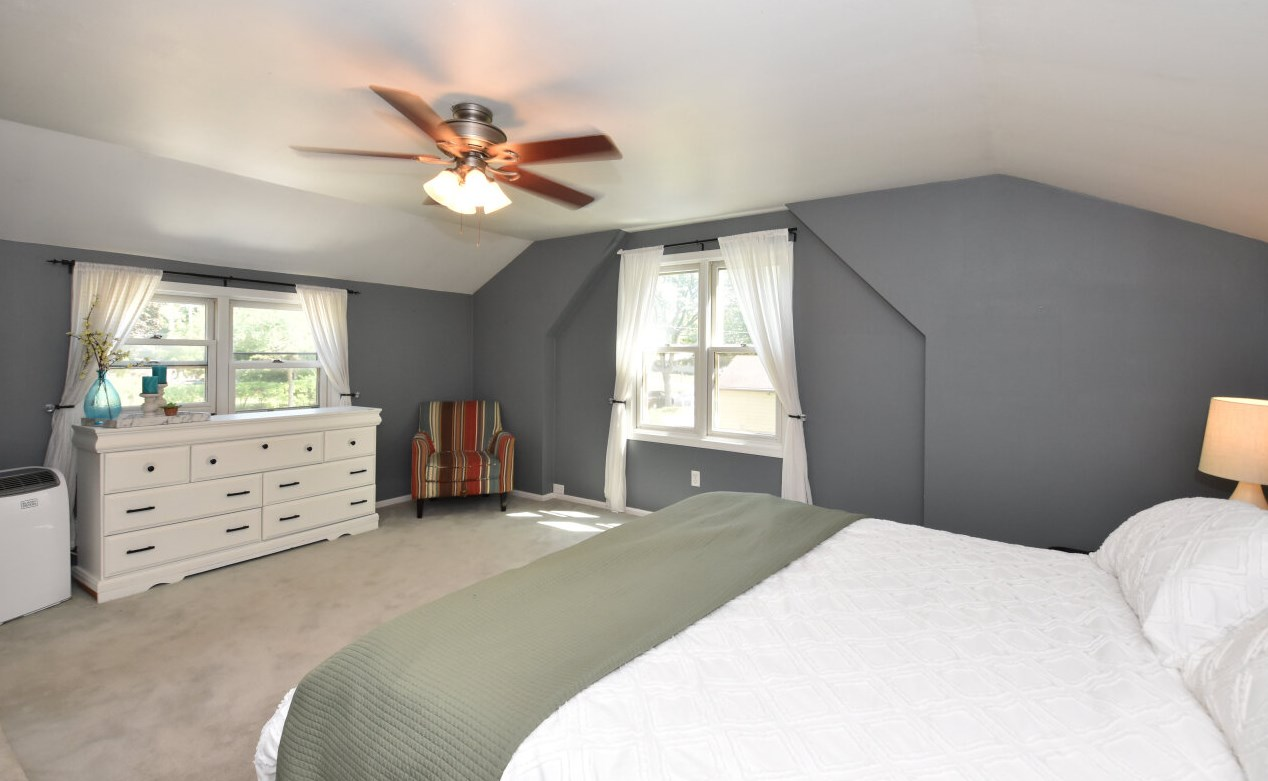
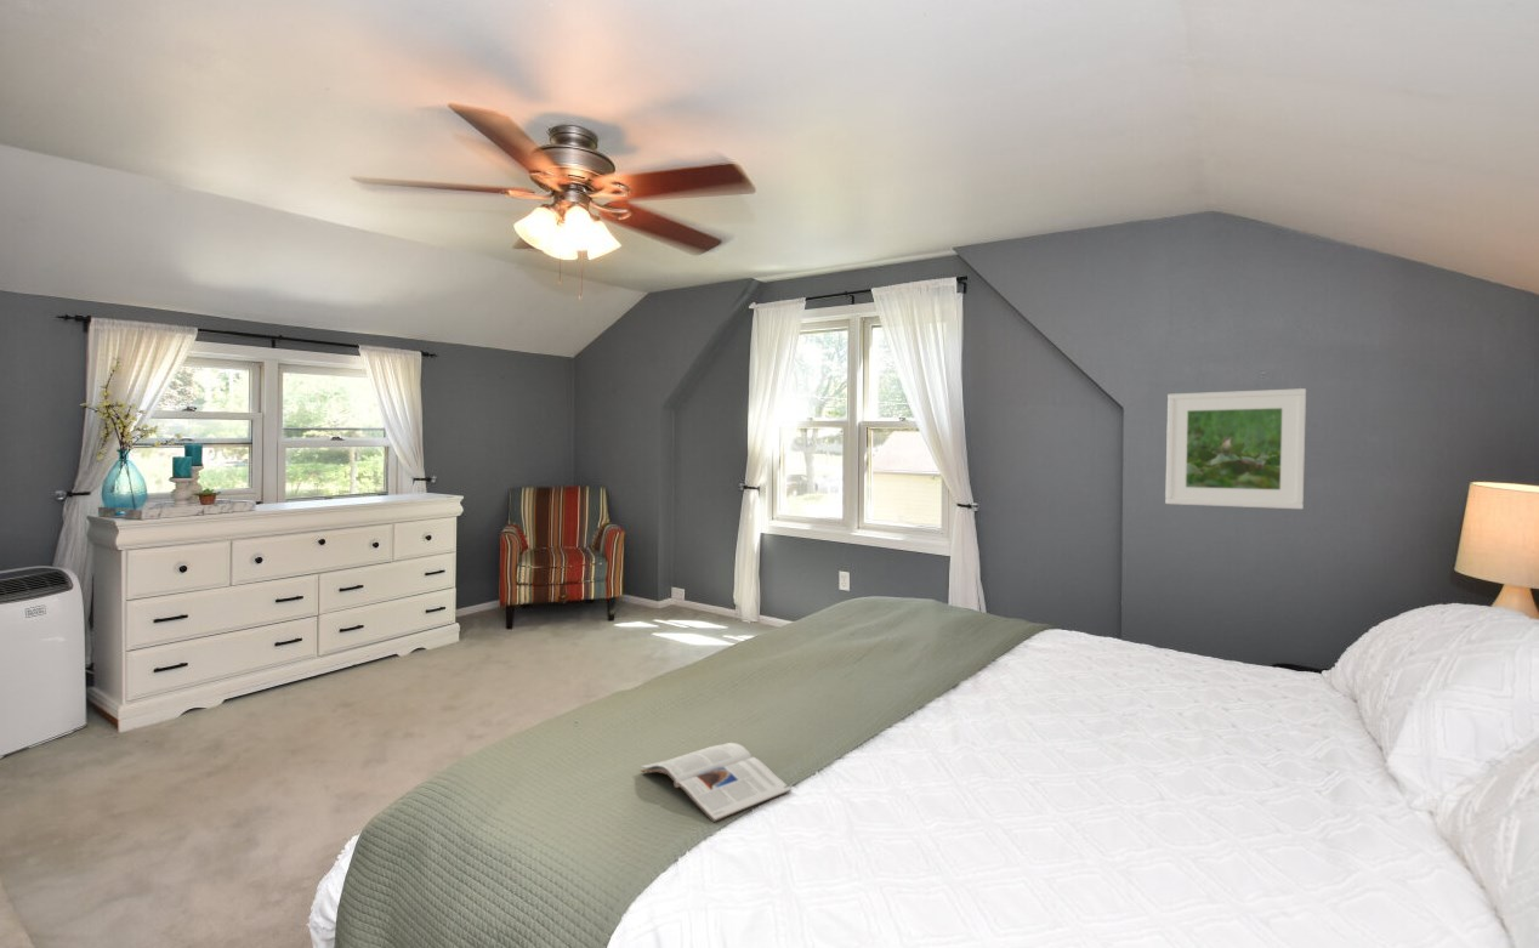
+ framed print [1164,387,1307,510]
+ magazine [640,742,793,823]
